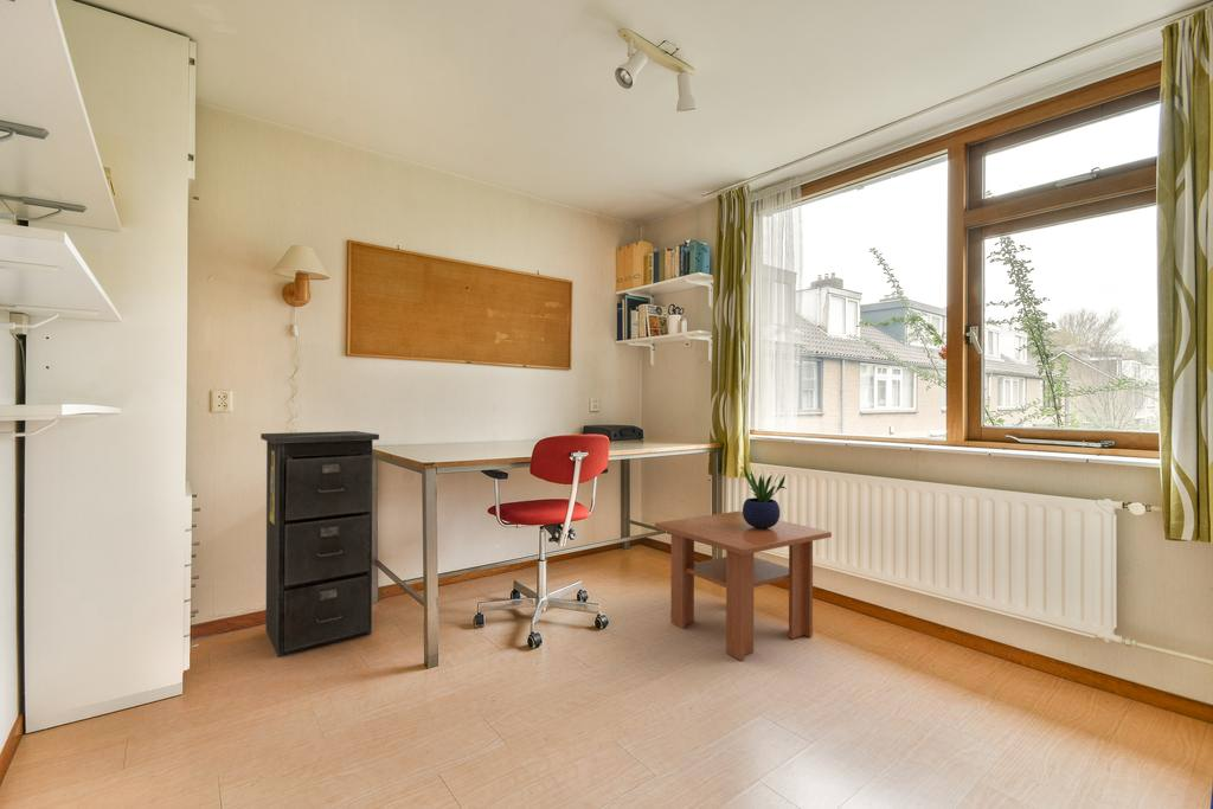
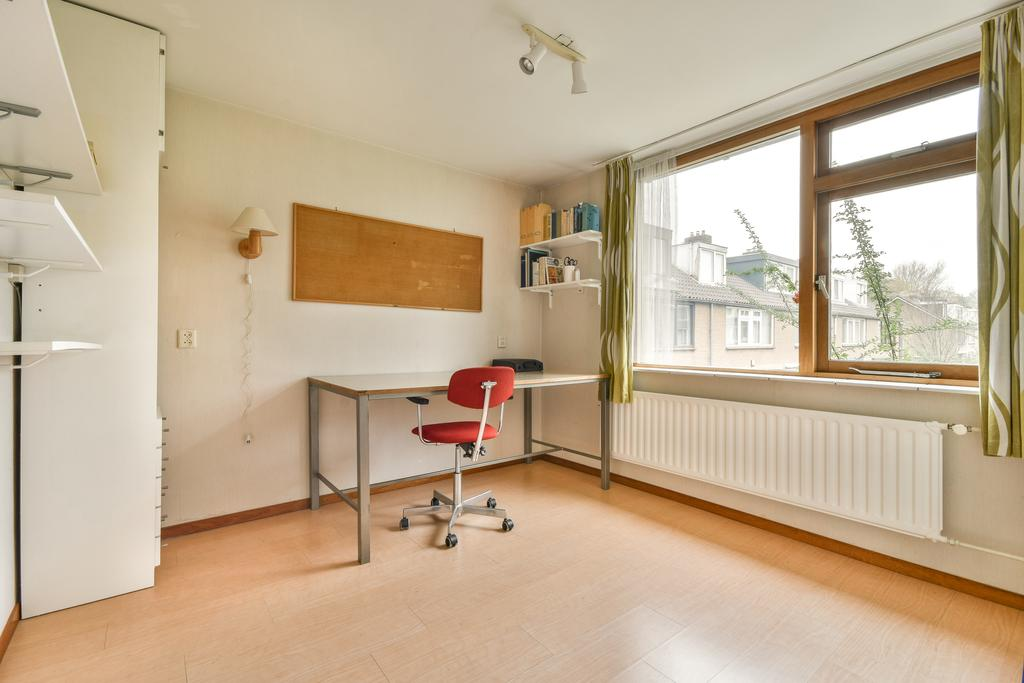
- coffee table [654,511,833,662]
- filing cabinet [259,430,380,657]
- potted plant [742,466,788,528]
